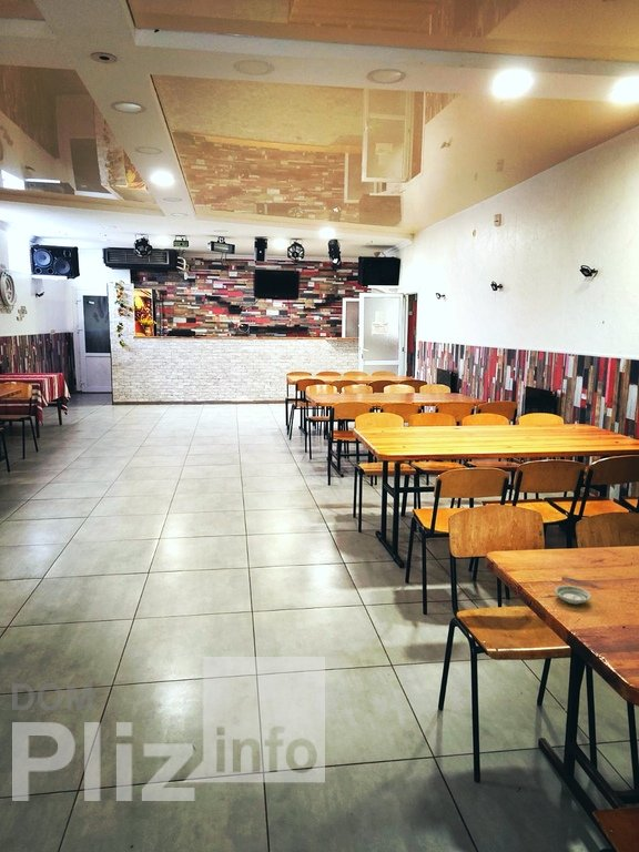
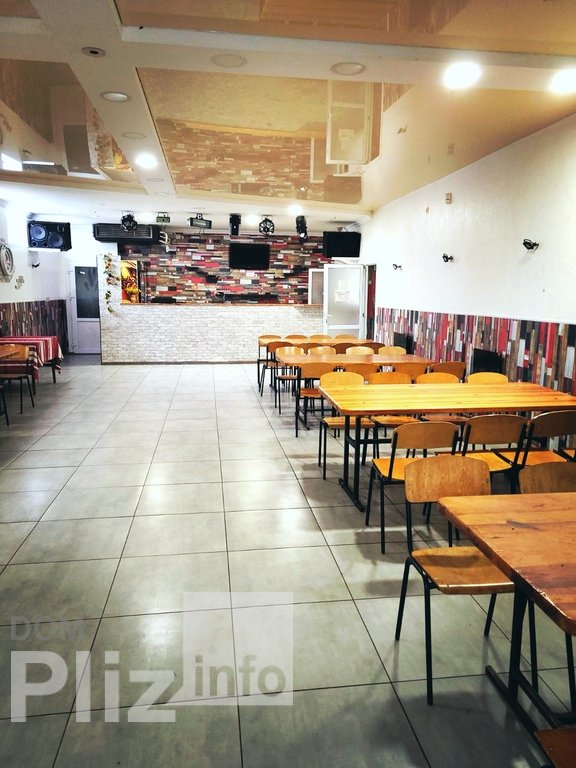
- saucer [554,585,592,605]
